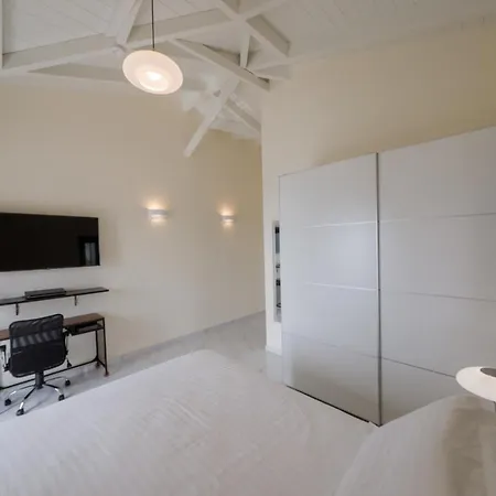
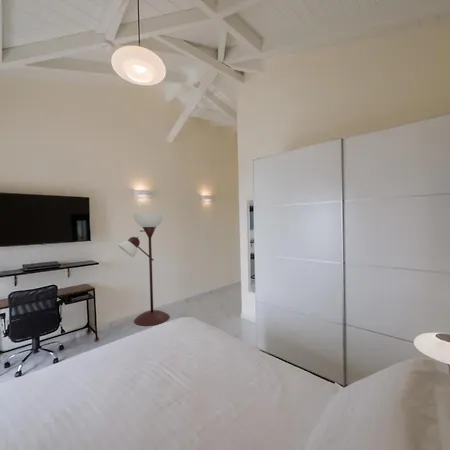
+ floor lamp [117,212,171,327]
